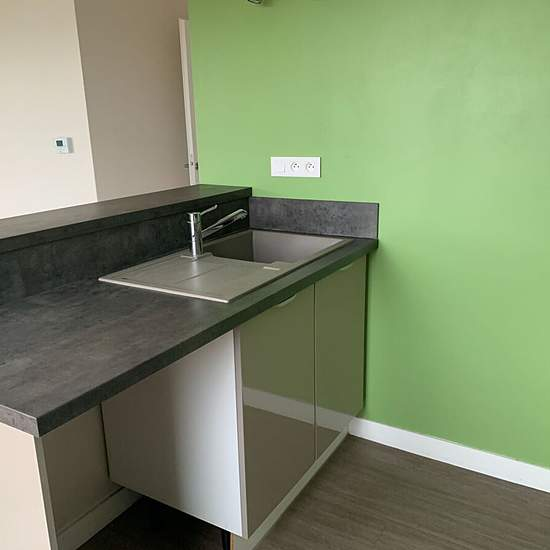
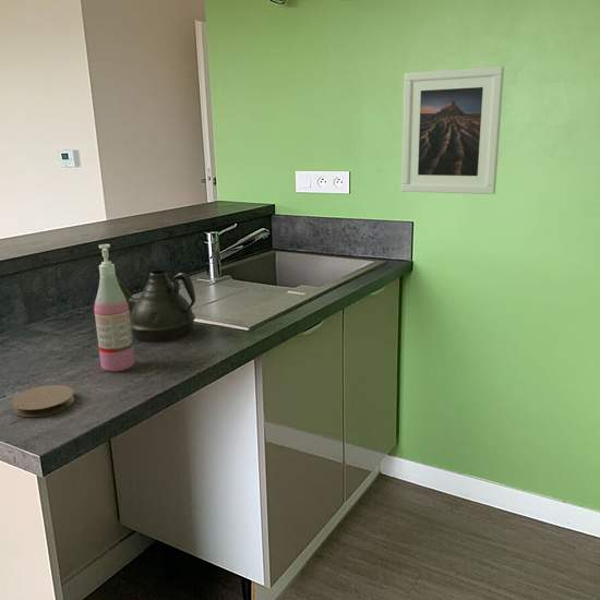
+ soap dispenser [93,243,135,373]
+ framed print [400,65,505,195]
+ coaster [11,384,75,418]
+ teapot [117,269,196,343]
